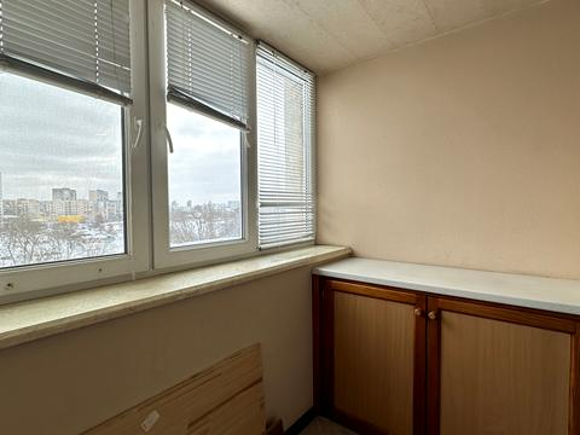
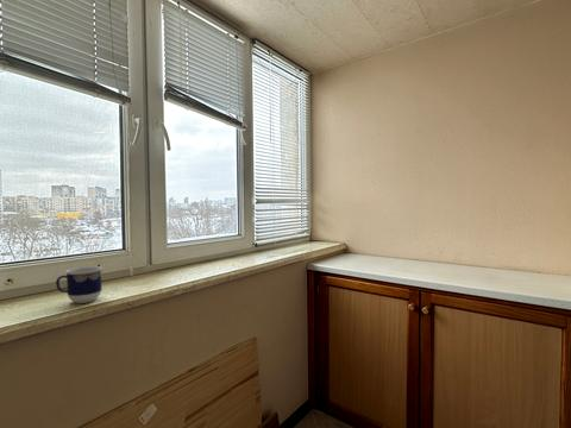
+ cup [55,265,103,304]
